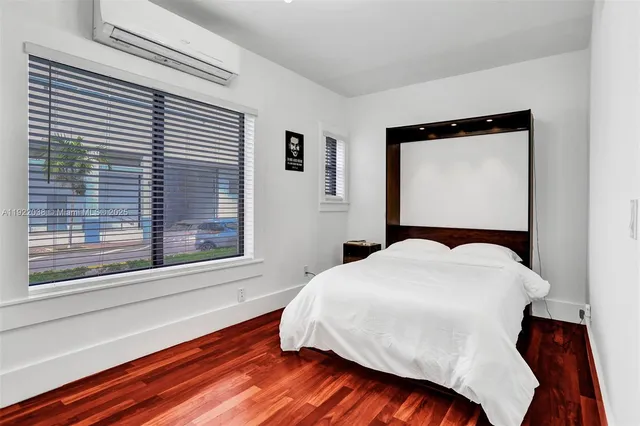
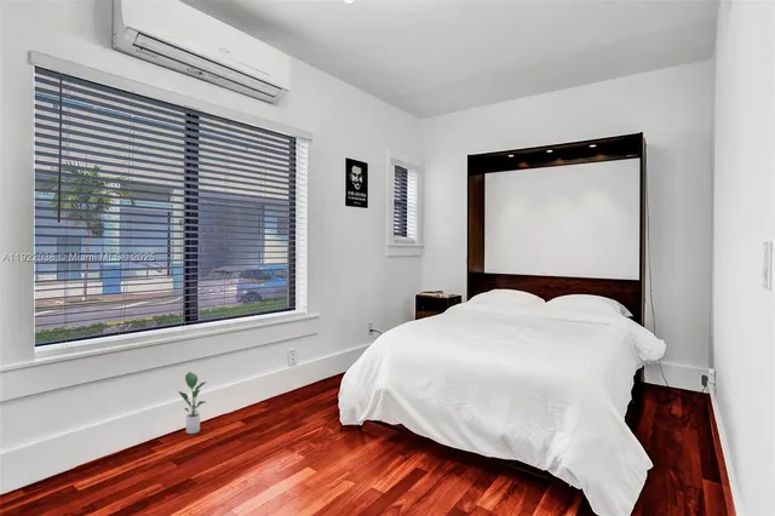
+ potted plant [177,371,208,435]
